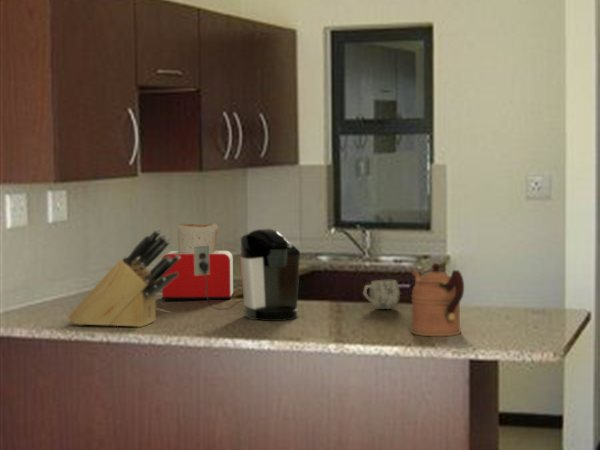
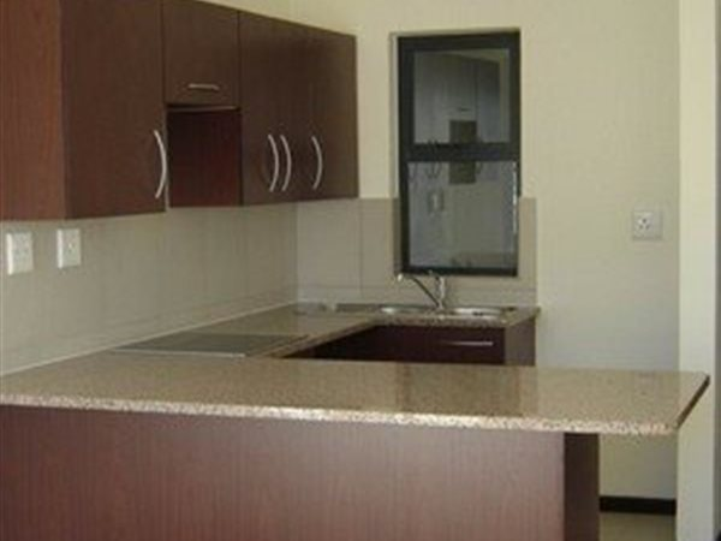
- coffee maker [194,228,301,322]
- coffeepot [410,261,465,337]
- toaster [159,222,234,302]
- knife block [67,228,180,328]
- mug [362,279,401,310]
